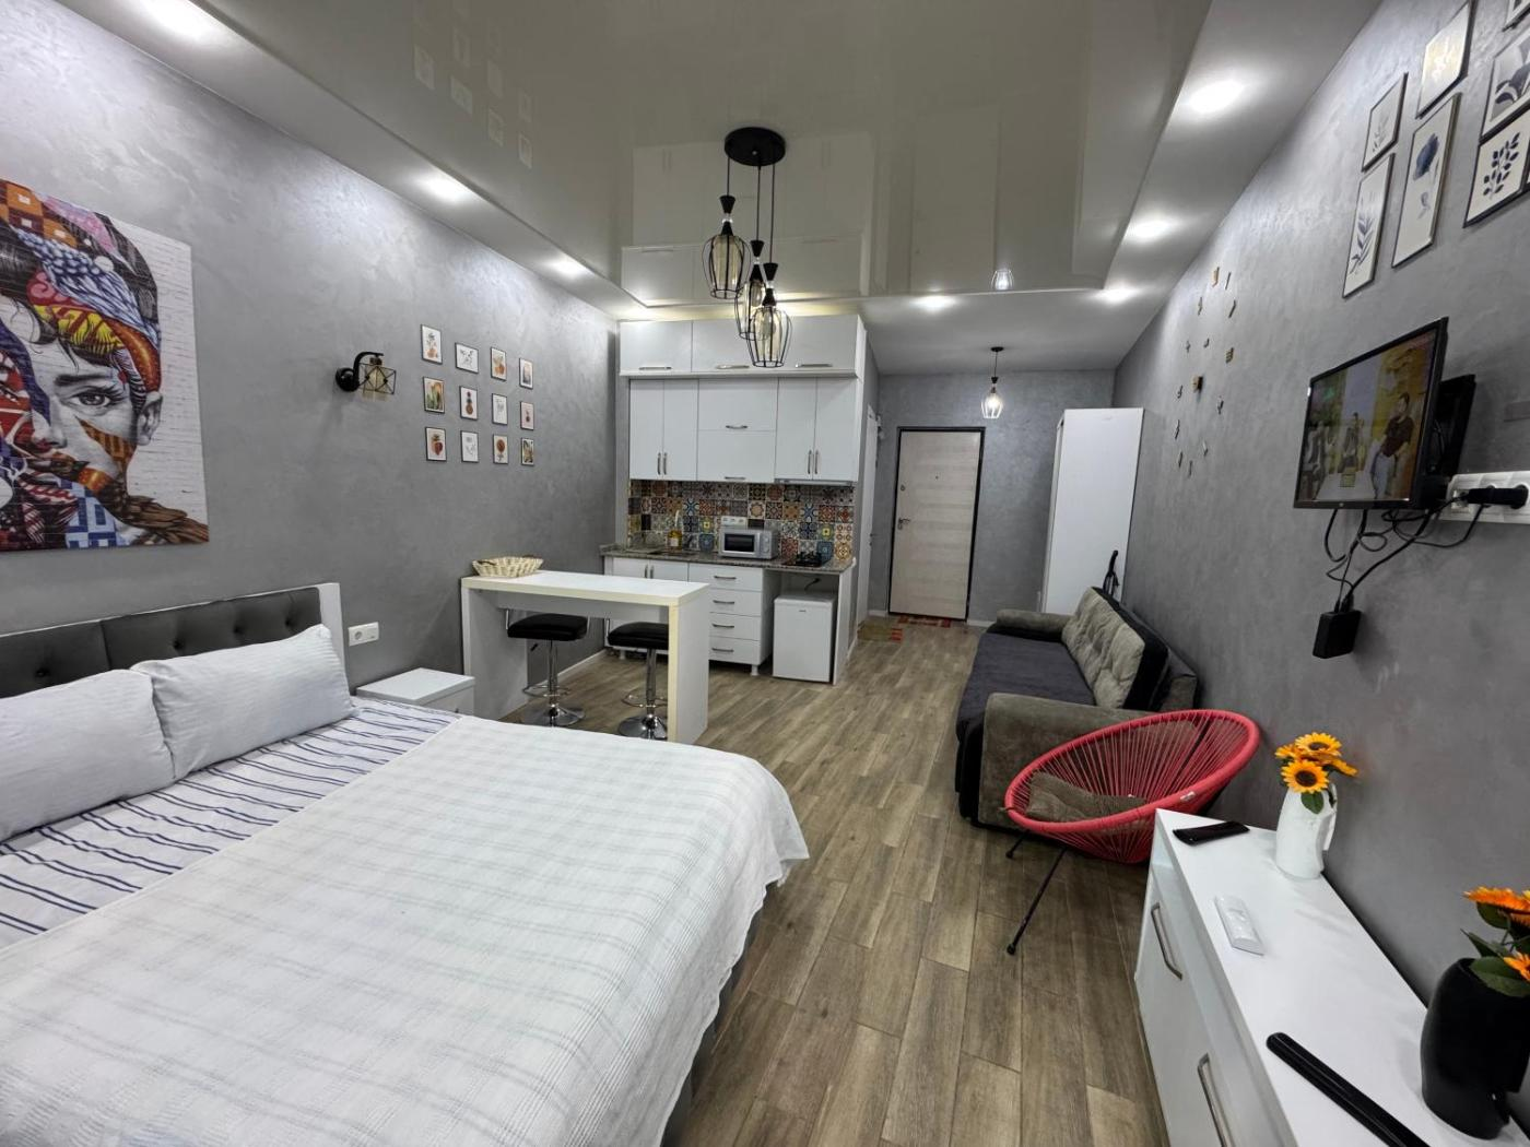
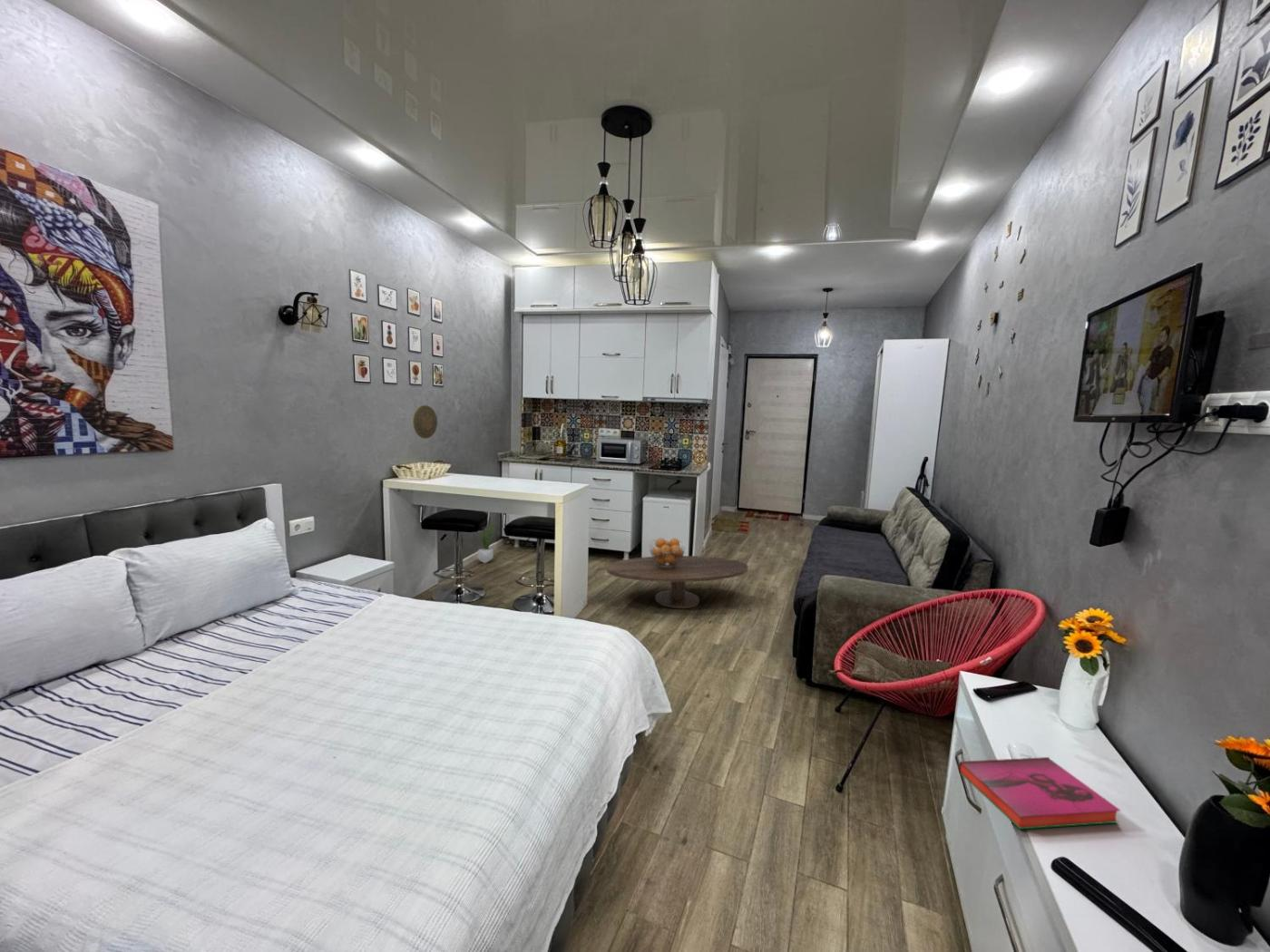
+ hardback book [958,756,1121,831]
+ coffee table [606,555,749,609]
+ fruit basket [649,537,687,568]
+ potted plant [476,519,496,564]
+ decorative plate [412,404,438,440]
